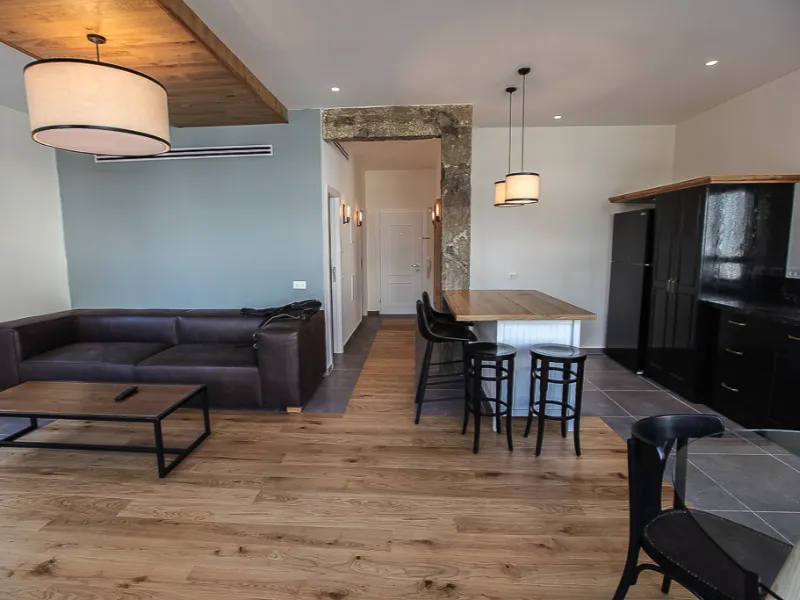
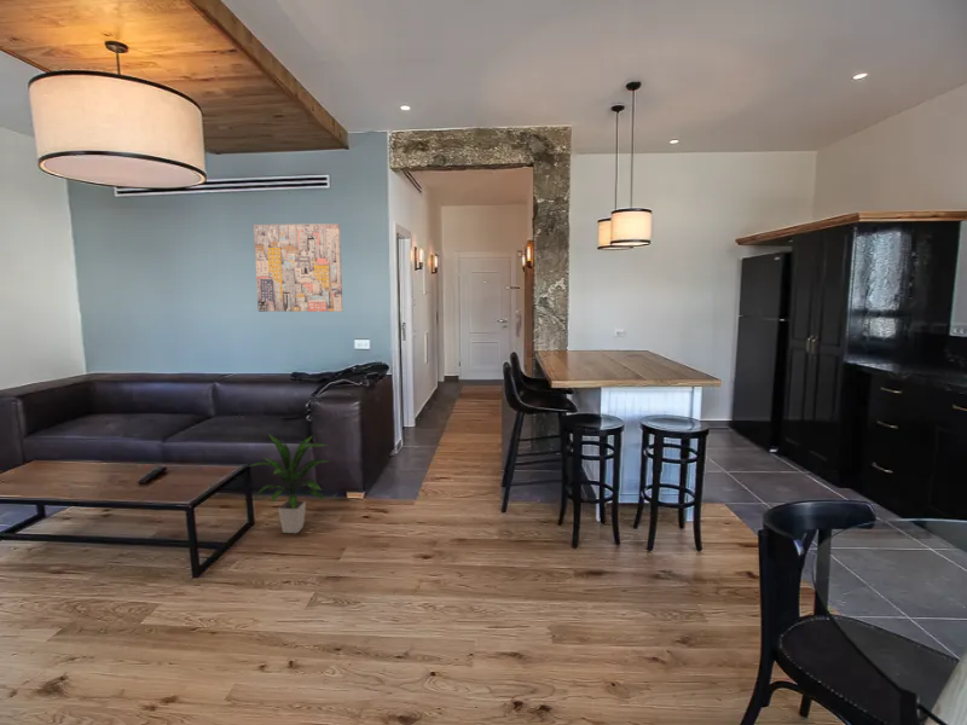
+ indoor plant [247,433,330,534]
+ wall art [253,222,344,313]
